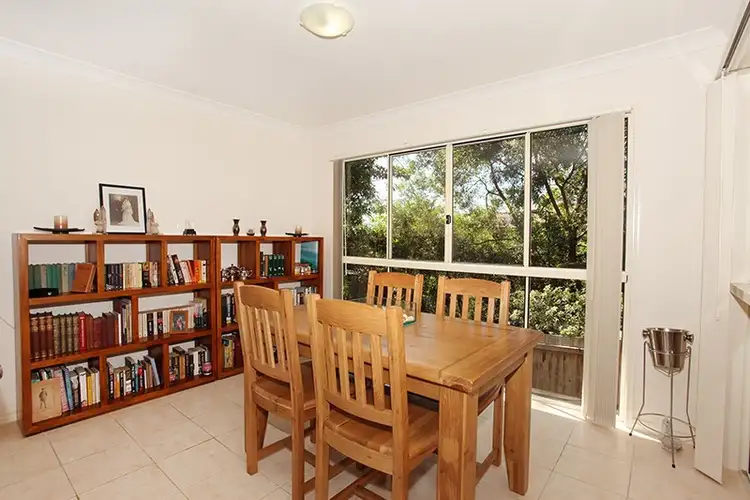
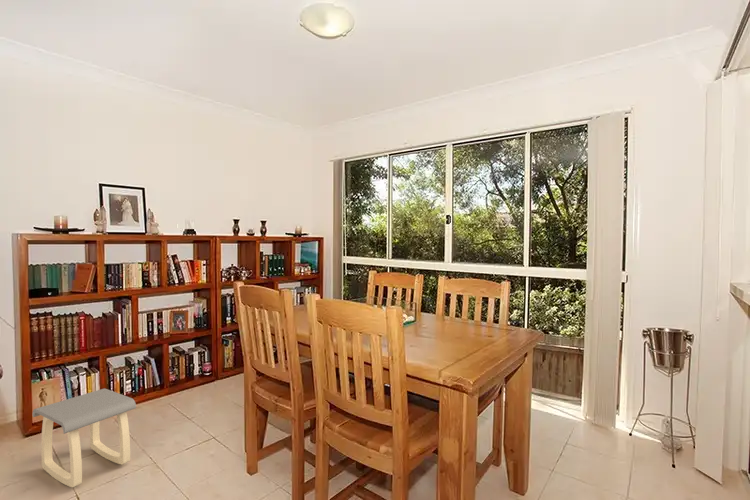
+ stool [31,387,137,488]
